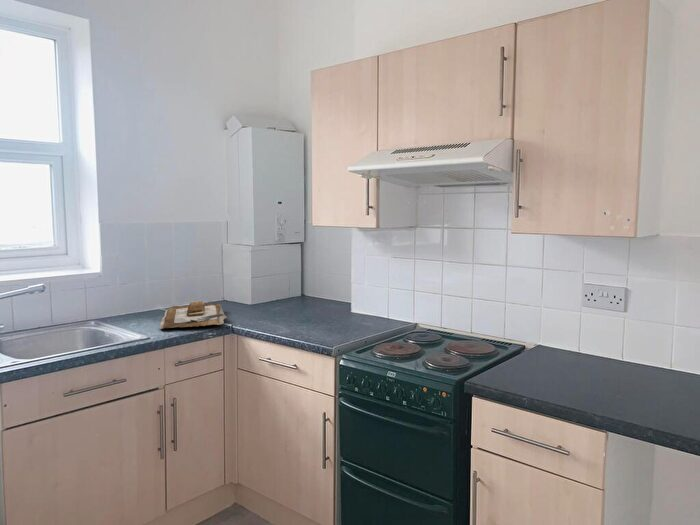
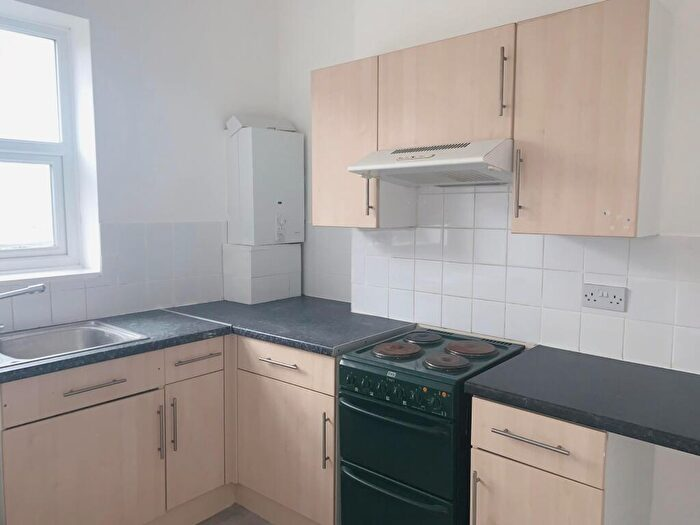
- cutting board [158,300,228,330]
